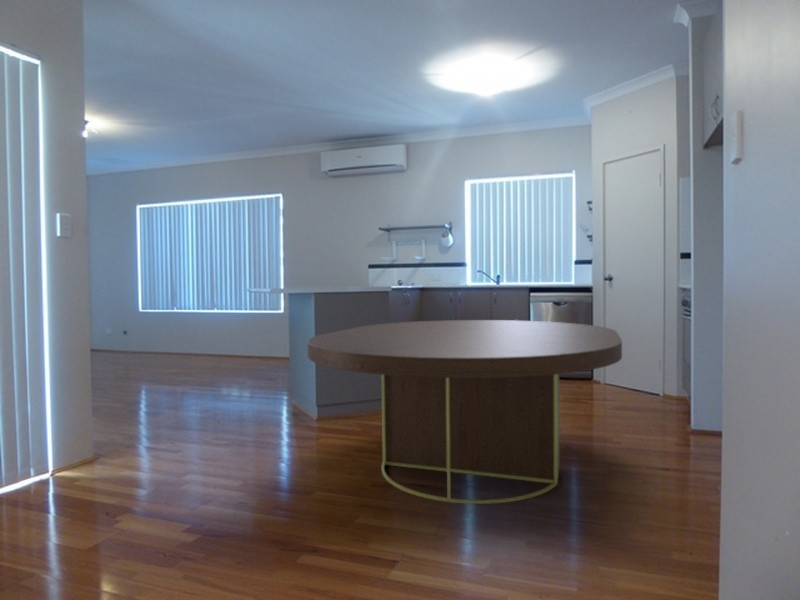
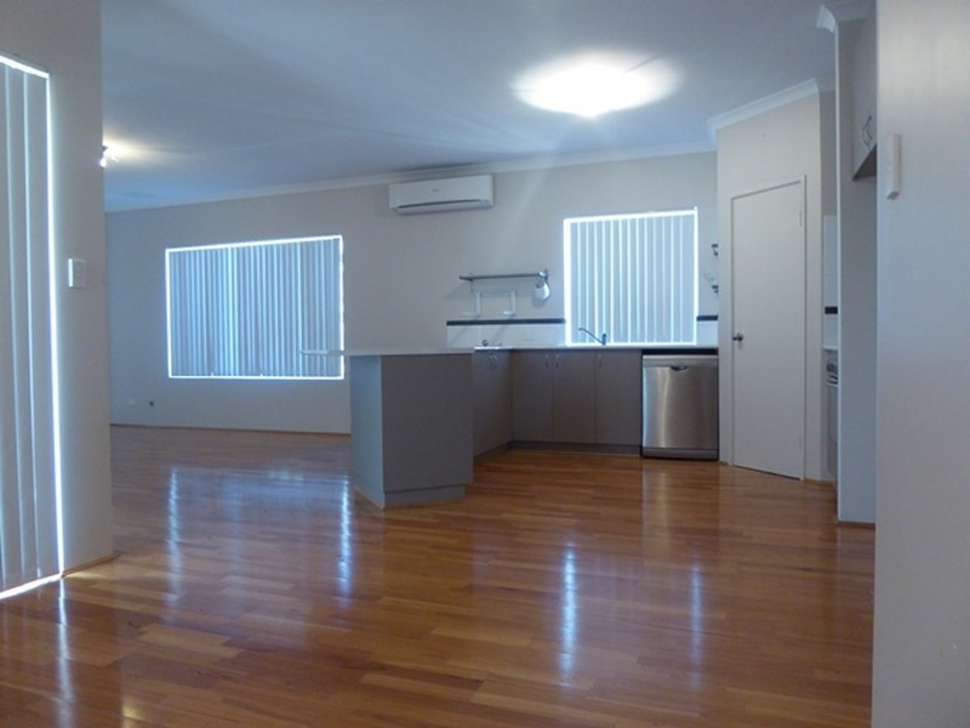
- dining table [306,319,623,505]
